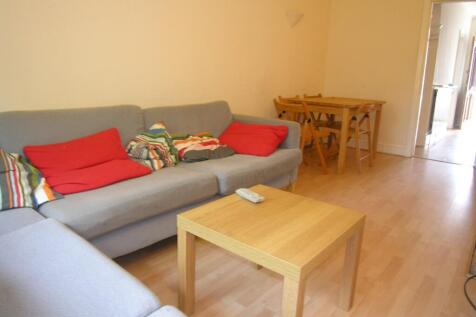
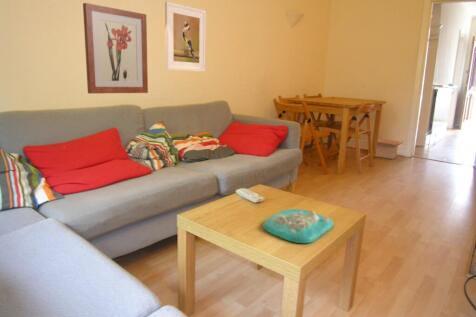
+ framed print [164,1,207,73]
+ decorative tray [262,208,334,244]
+ cardboard box [374,138,403,160]
+ wall art [82,2,149,95]
